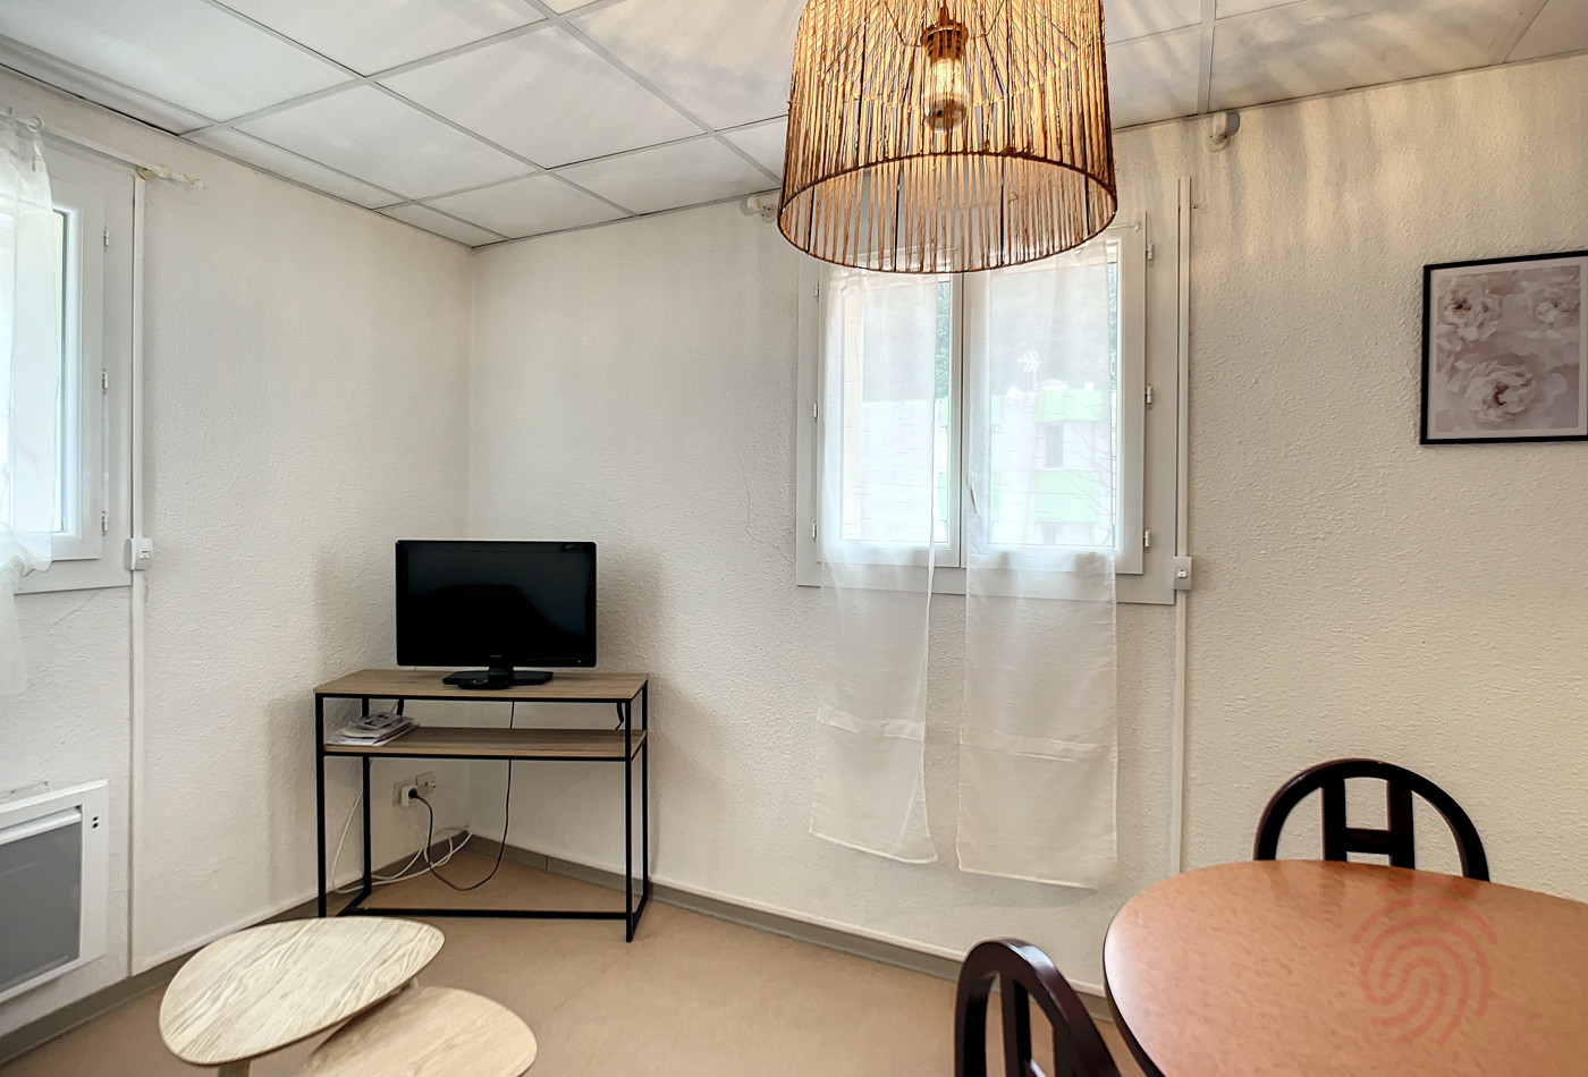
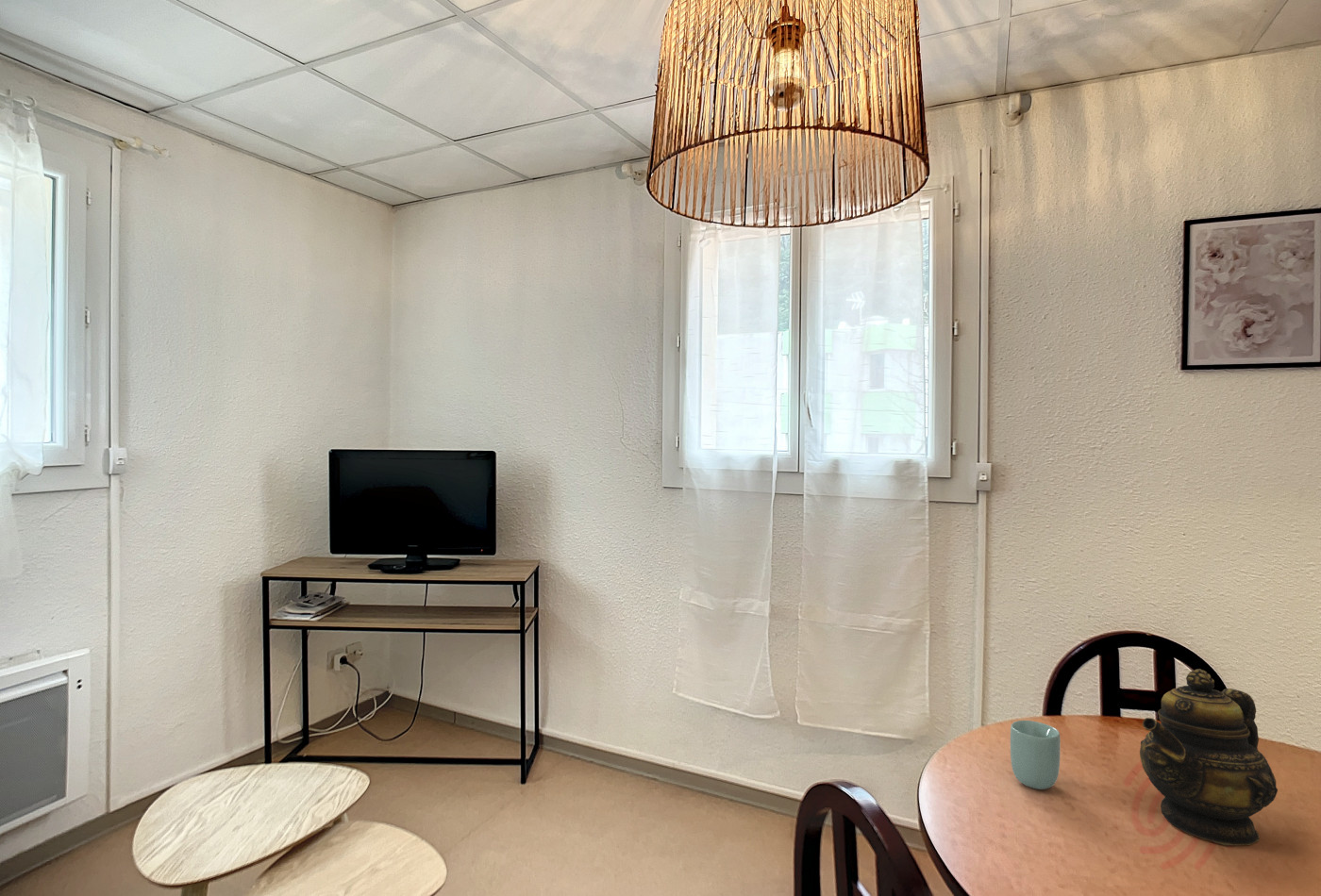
+ cup [1010,720,1062,790]
+ teapot [1139,668,1279,846]
